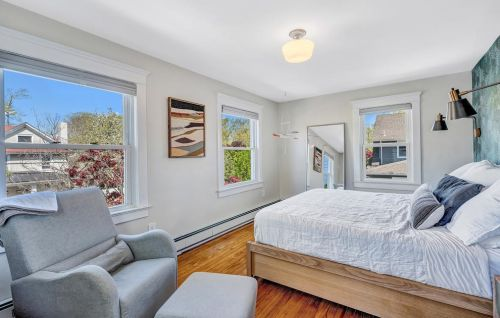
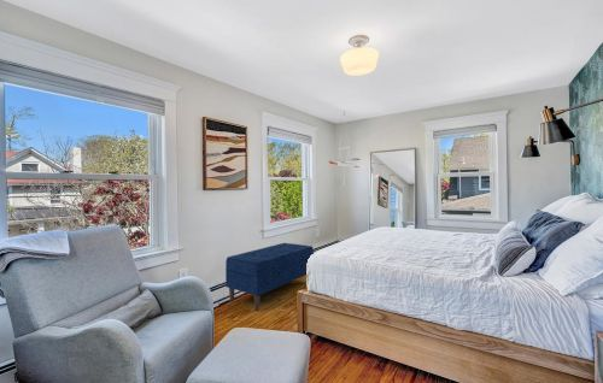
+ bench [224,242,315,311]
